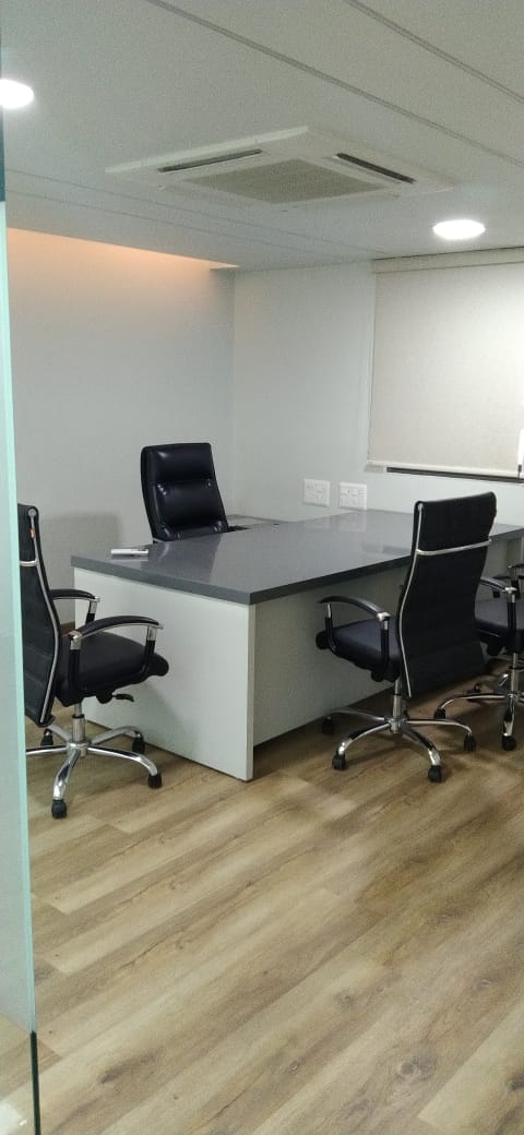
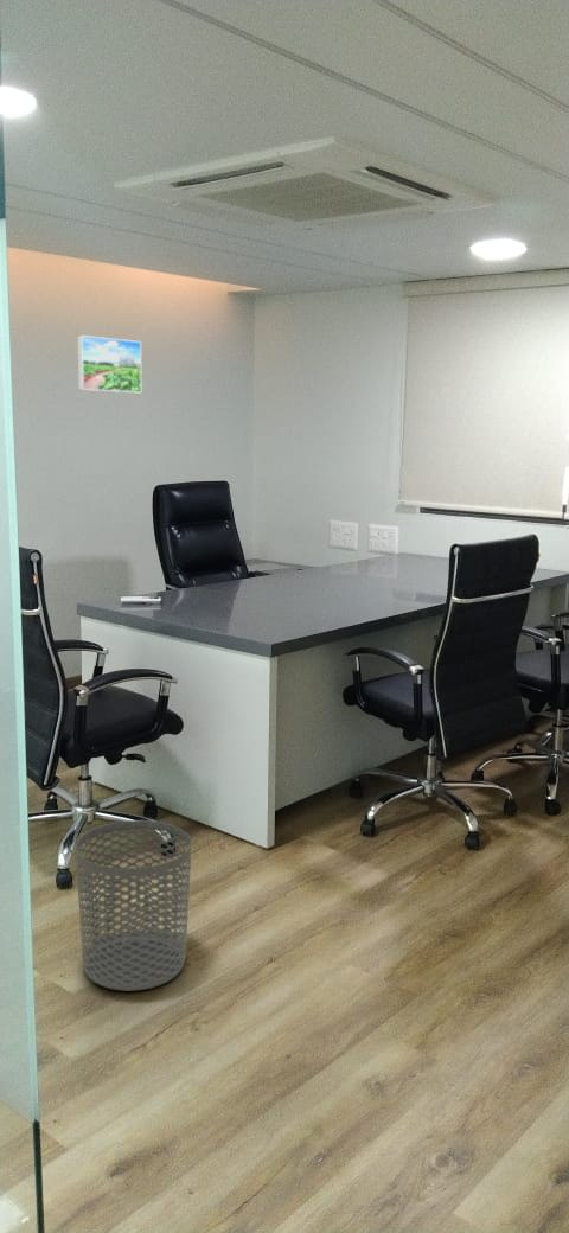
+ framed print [77,334,142,394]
+ waste bin [75,819,192,992]
